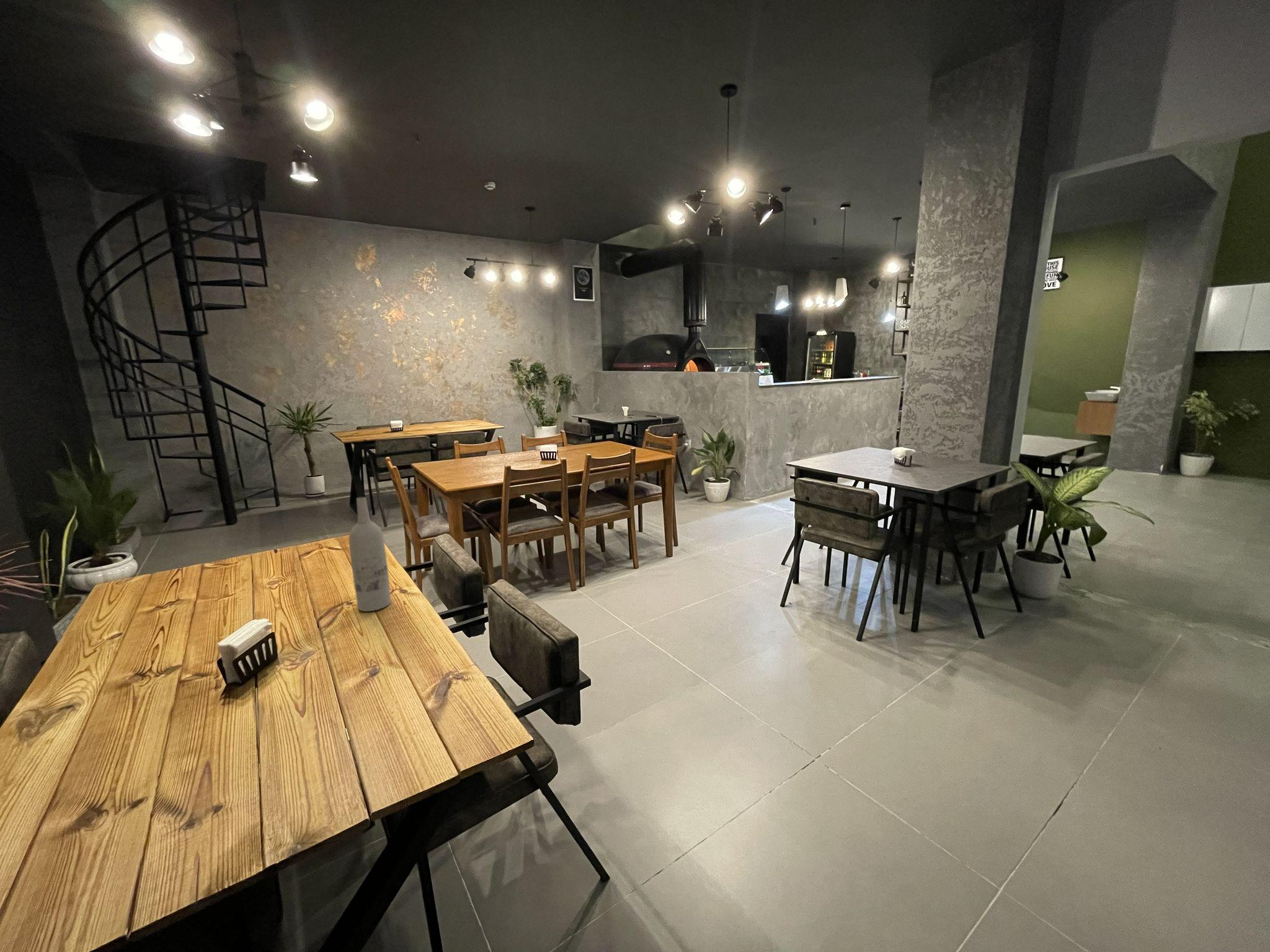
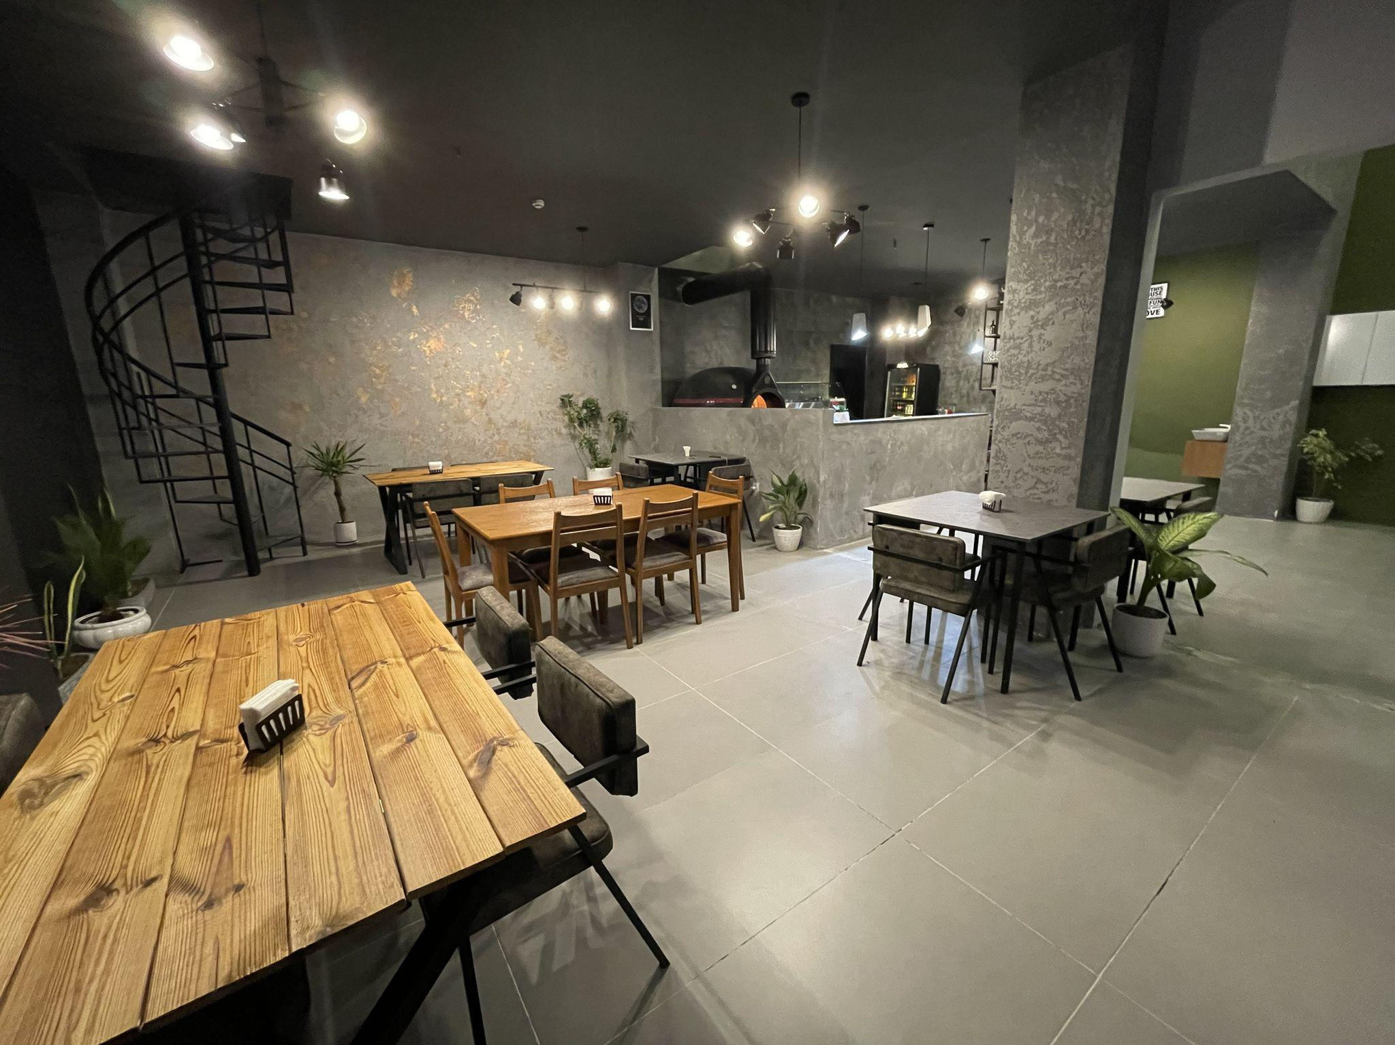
- wine bottle [349,496,392,612]
